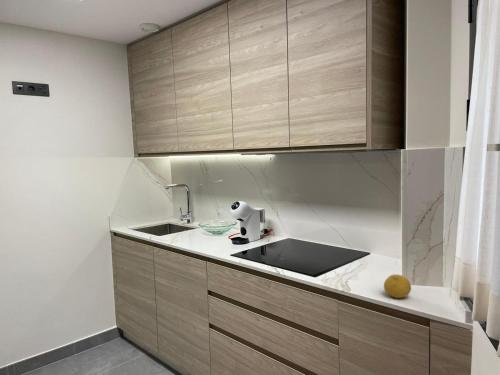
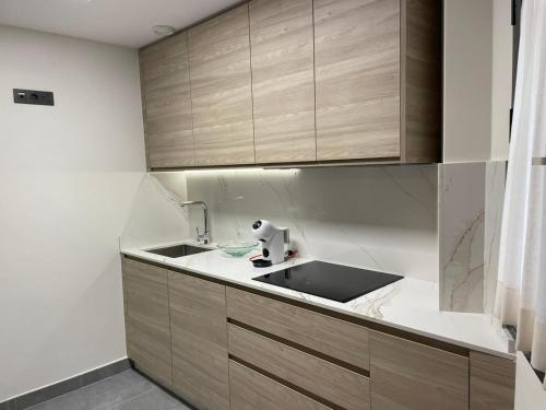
- fruit [383,273,412,299]
